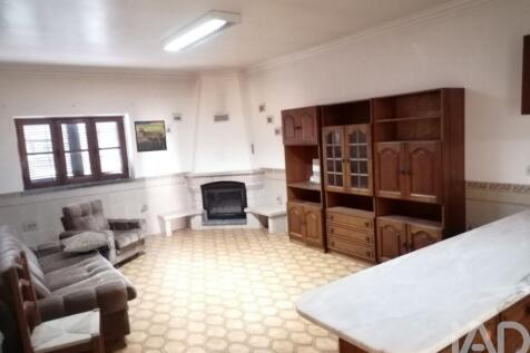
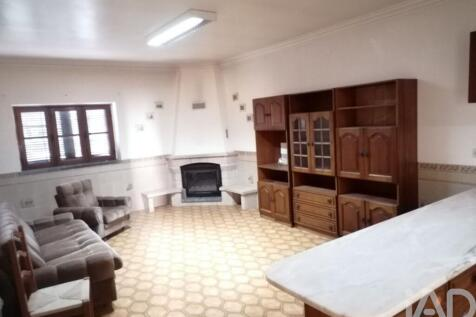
- decorative pillow [61,231,112,253]
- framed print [134,119,168,154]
